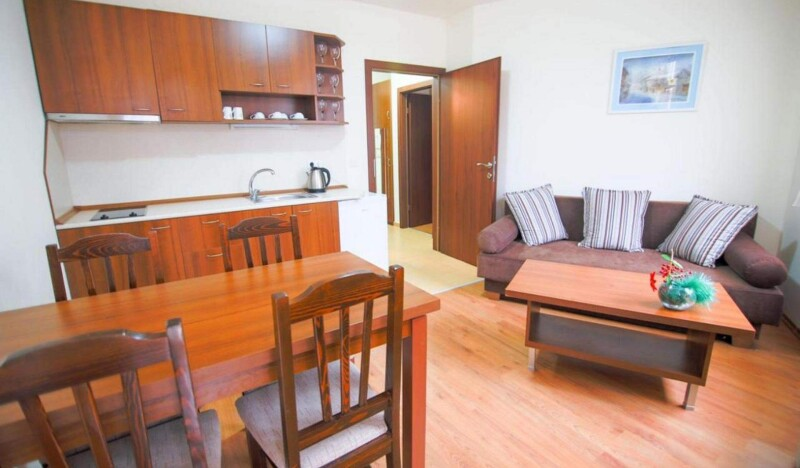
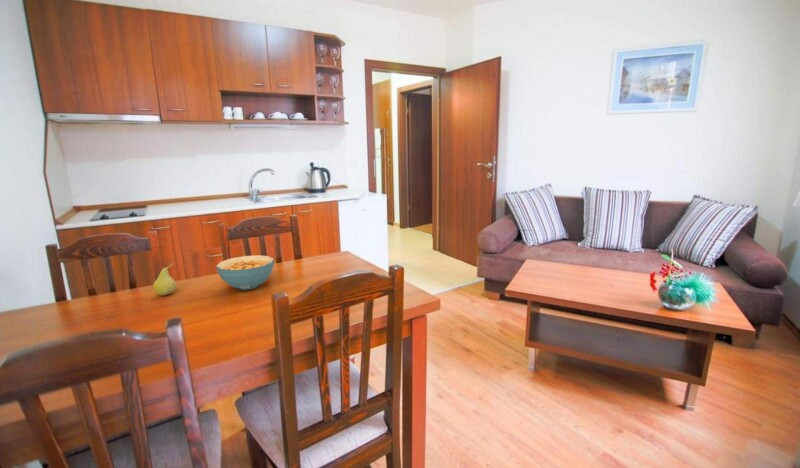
+ fruit [152,262,177,296]
+ cereal bowl [215,254,275,291]
